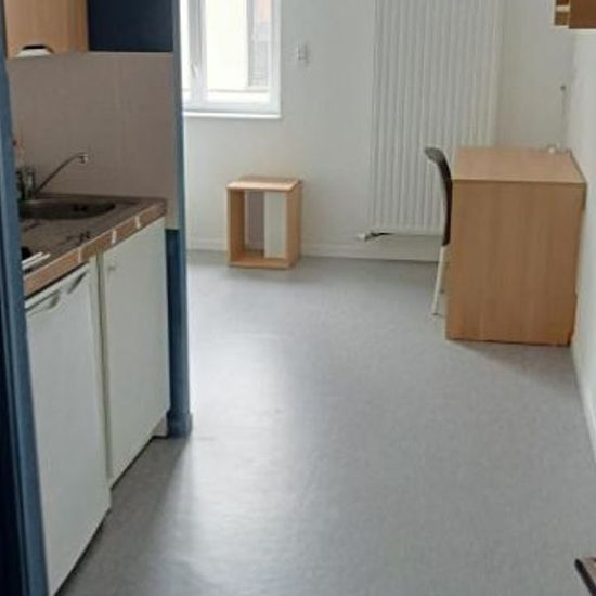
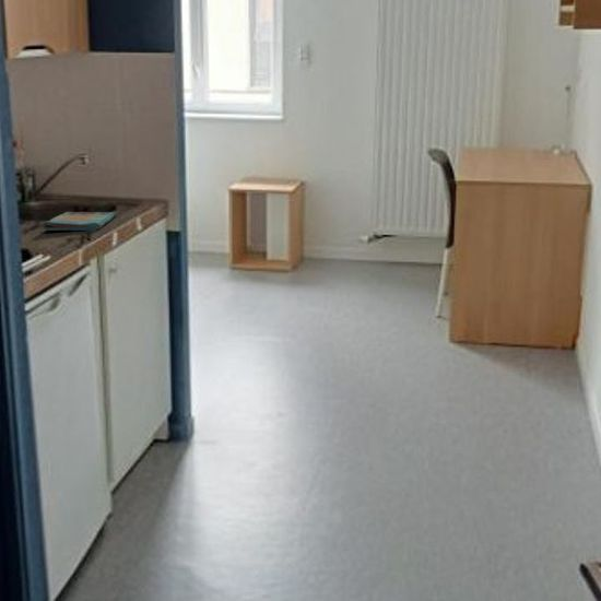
+ dish towel [40,211,117,232]
